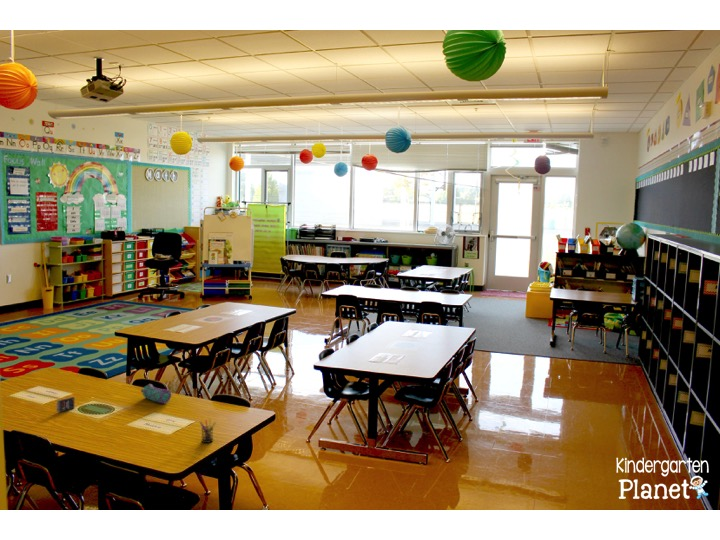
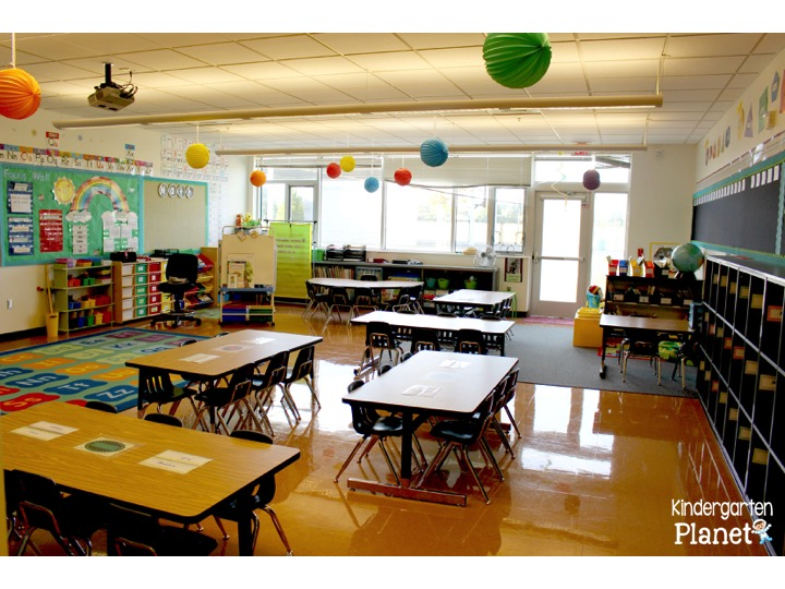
- pen holder [199,417,217,444]
- crayon box [56,396,75,414]
- pencil case [140,383,172,405]
